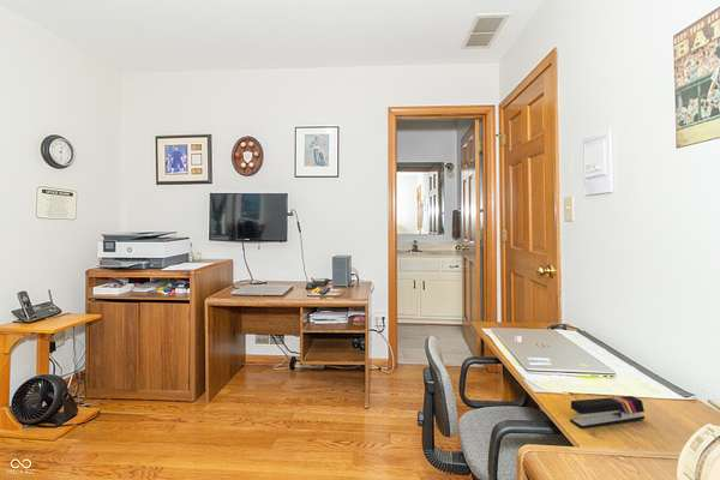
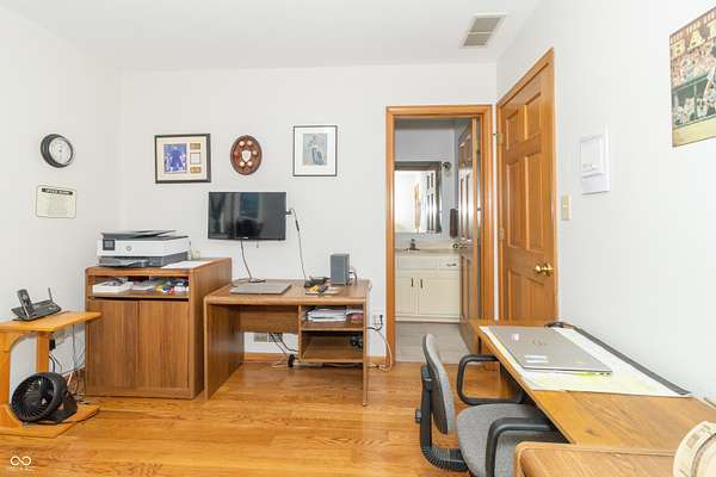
- stapler [569,395,646,430]
